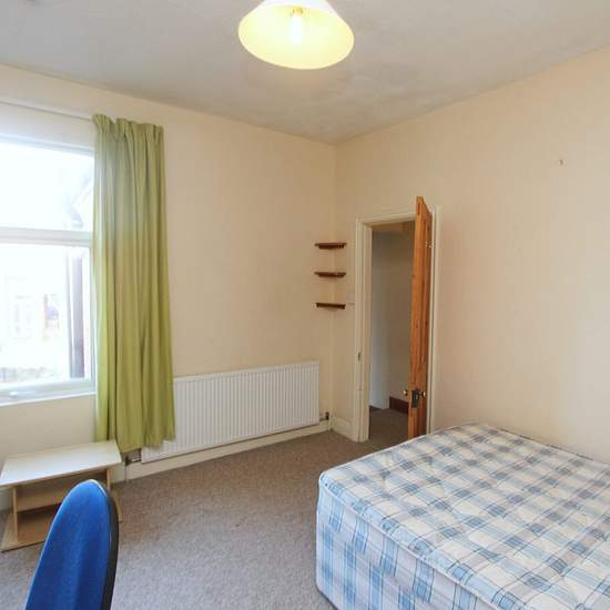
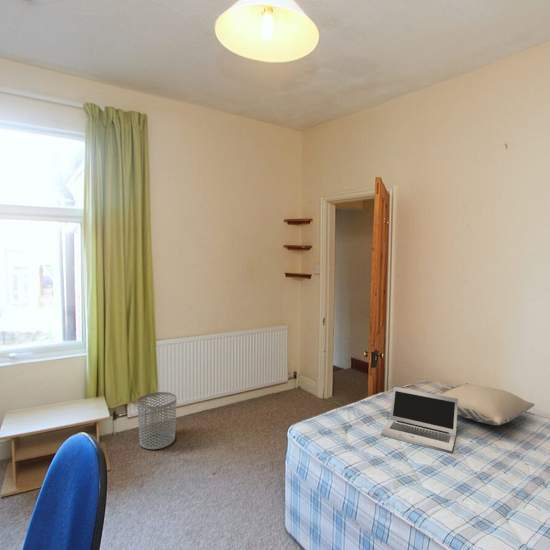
+ laptop [380,386,458,454]
+ waste bin [136,391,177,450]
+ pillow [435,382,536,426]
